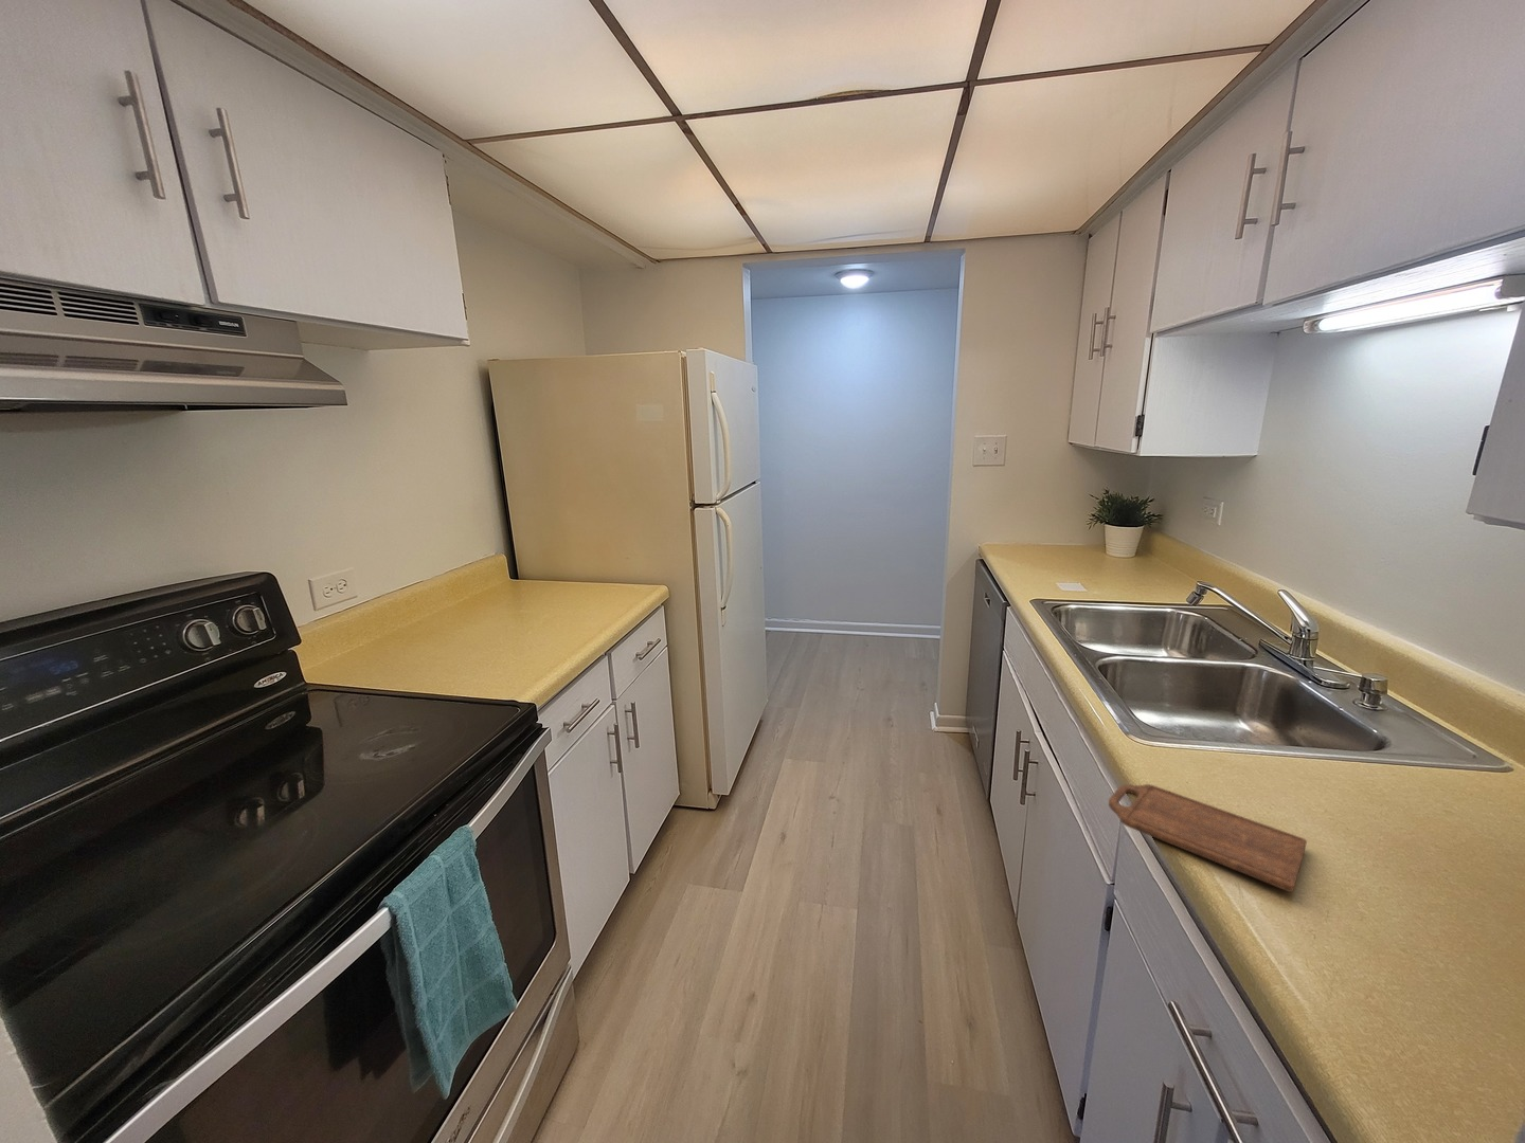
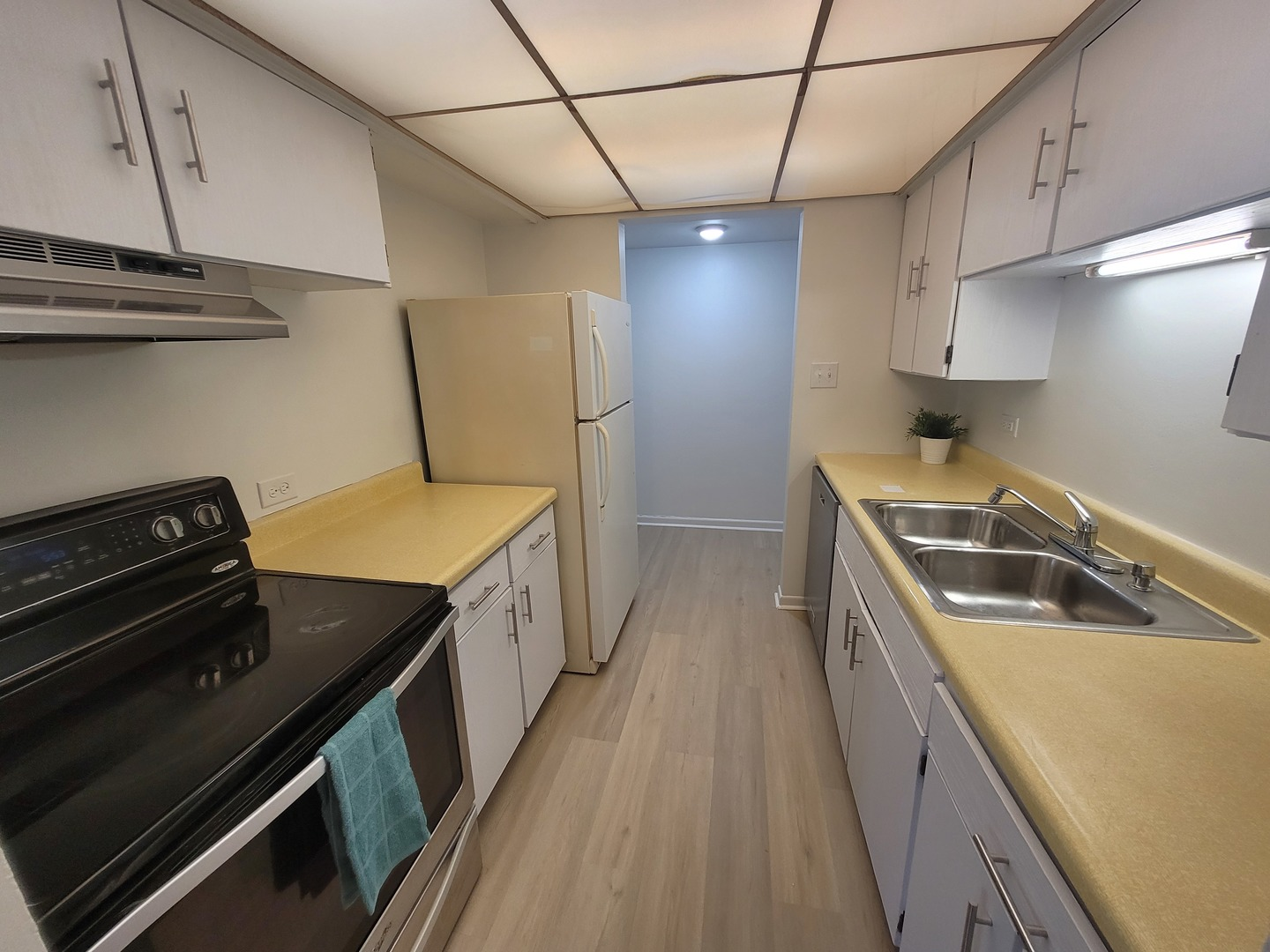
- cutting board [1108,783,1308,893]
